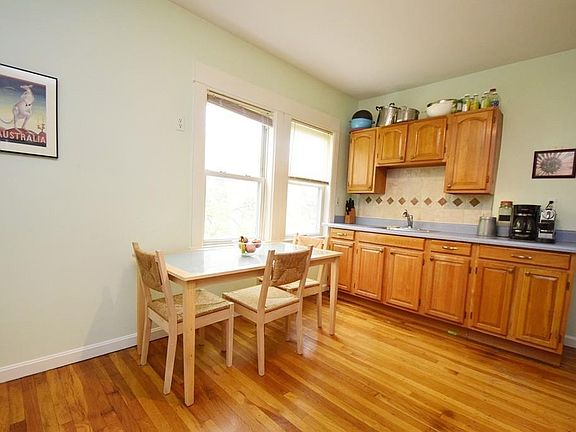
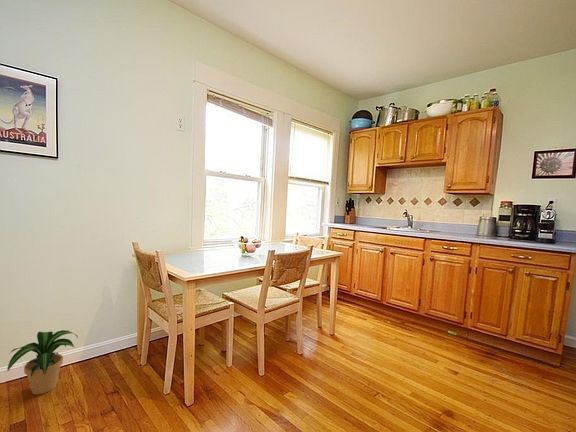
+ potted plant [6,329,79,396]
